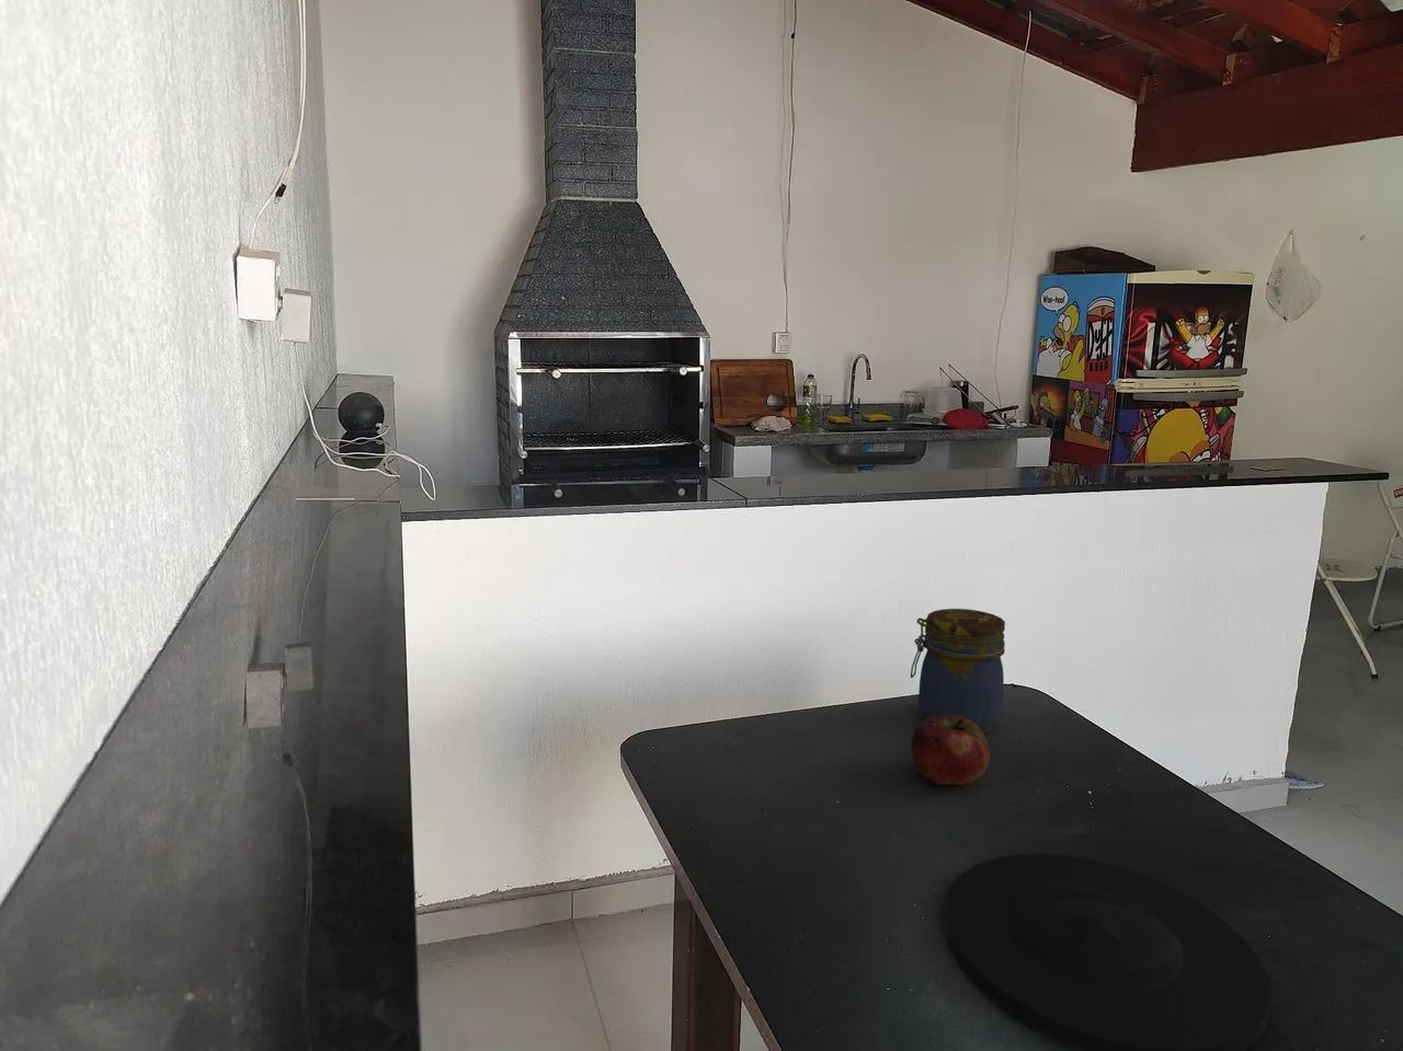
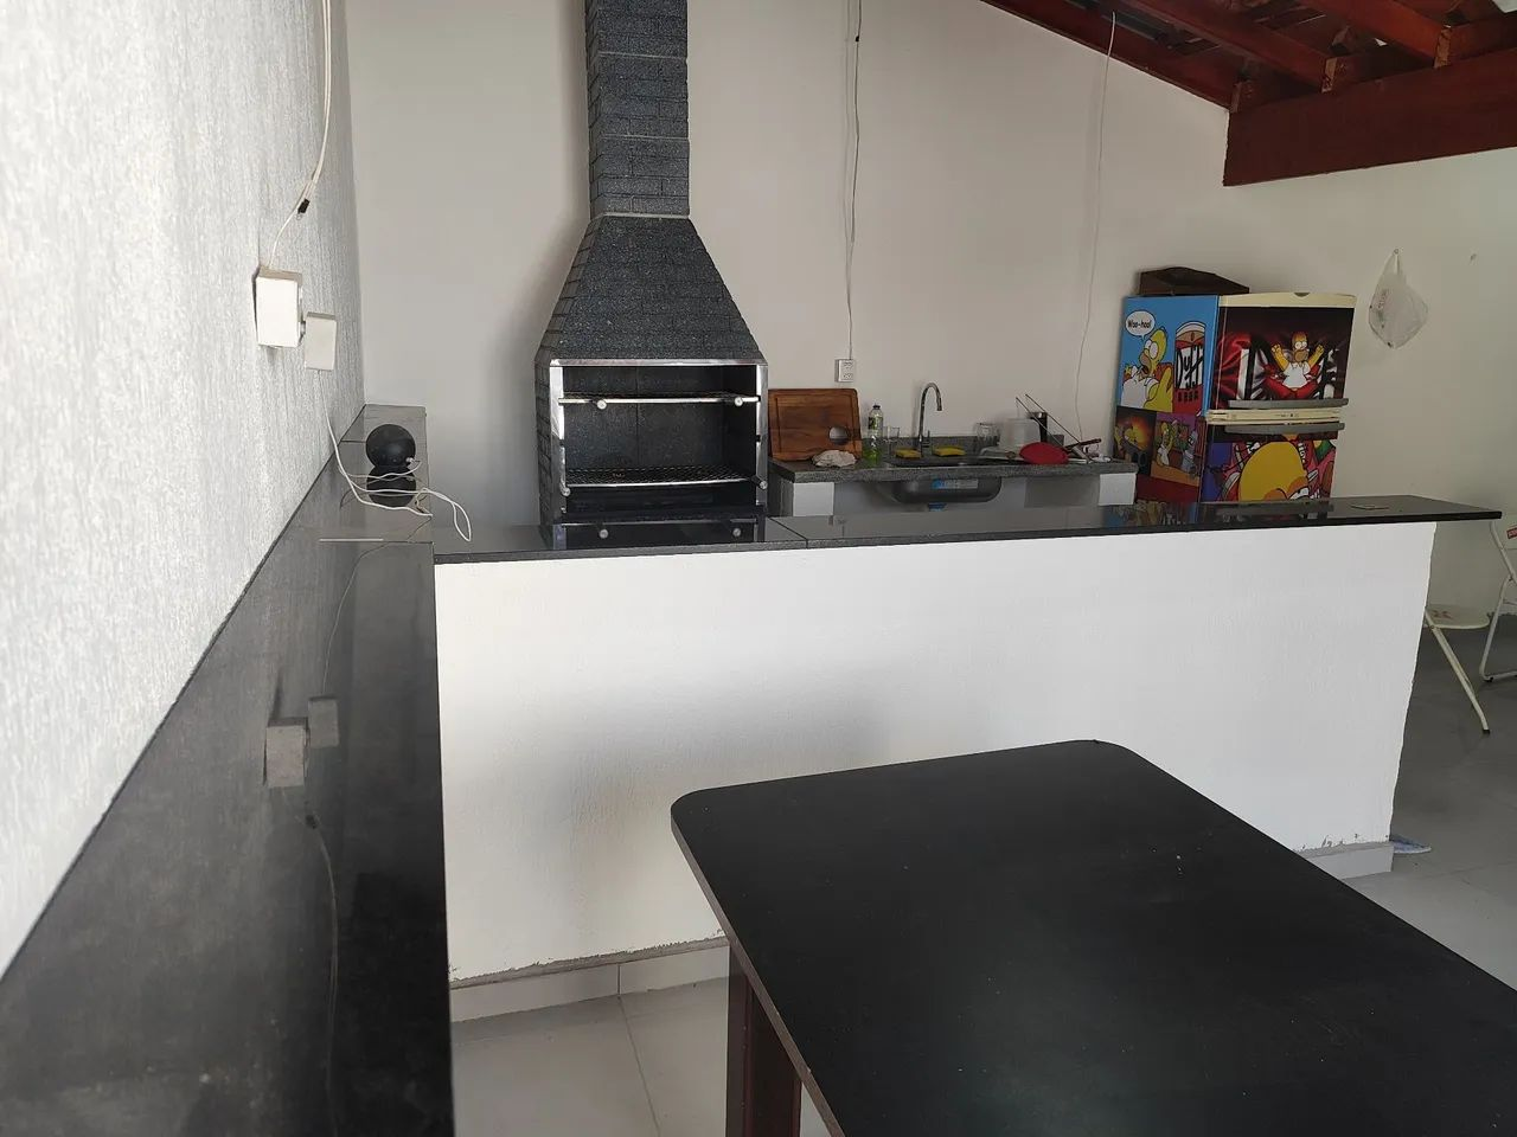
- jar [910,607,1006,733]
- plate [943,853,1273,1051]
- fruit [910,715,991,786]
